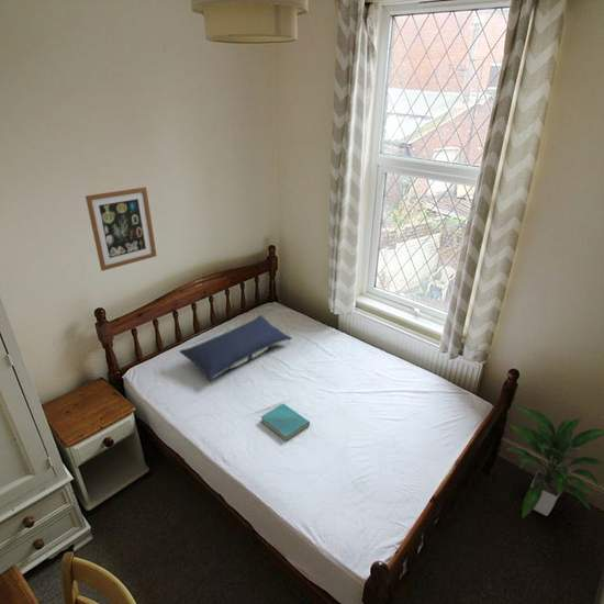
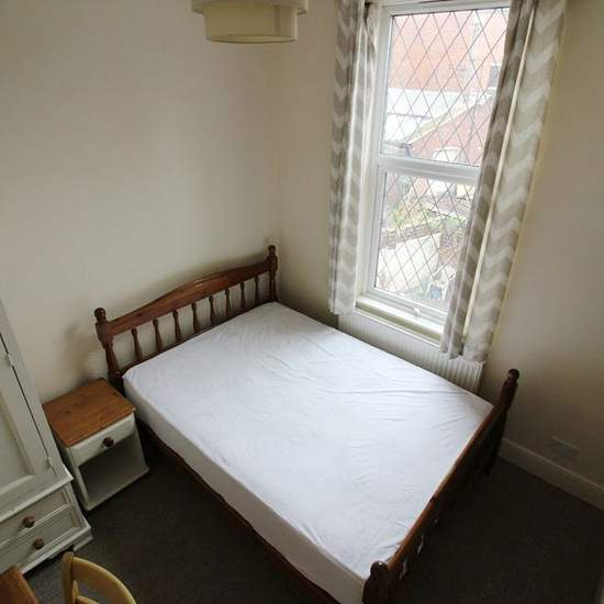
- book [259,403,311,443]
- indoor plant [504,406,604,518]
- wall art [85,187,158,272]
- pillow [178,314,293,382]
